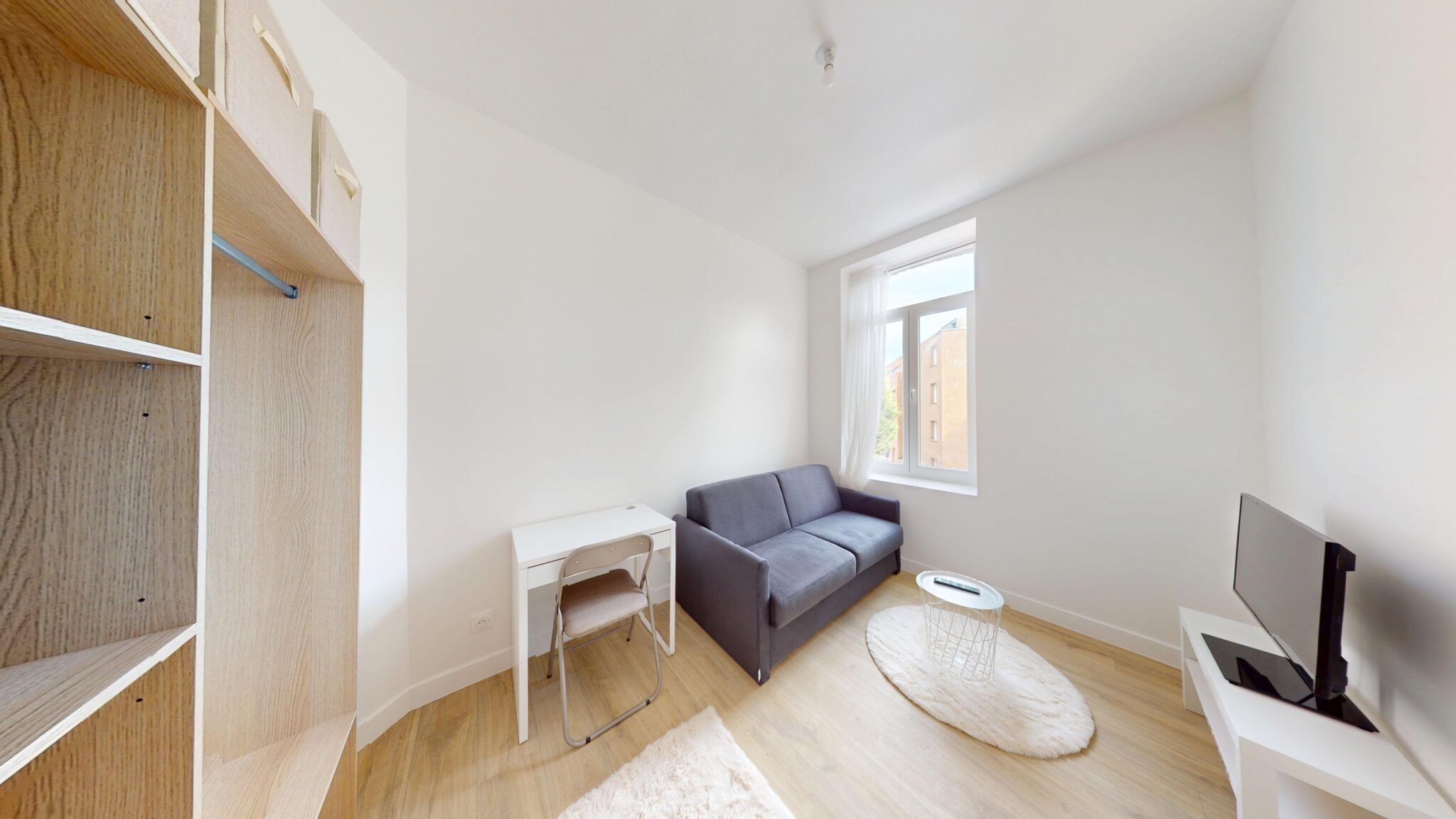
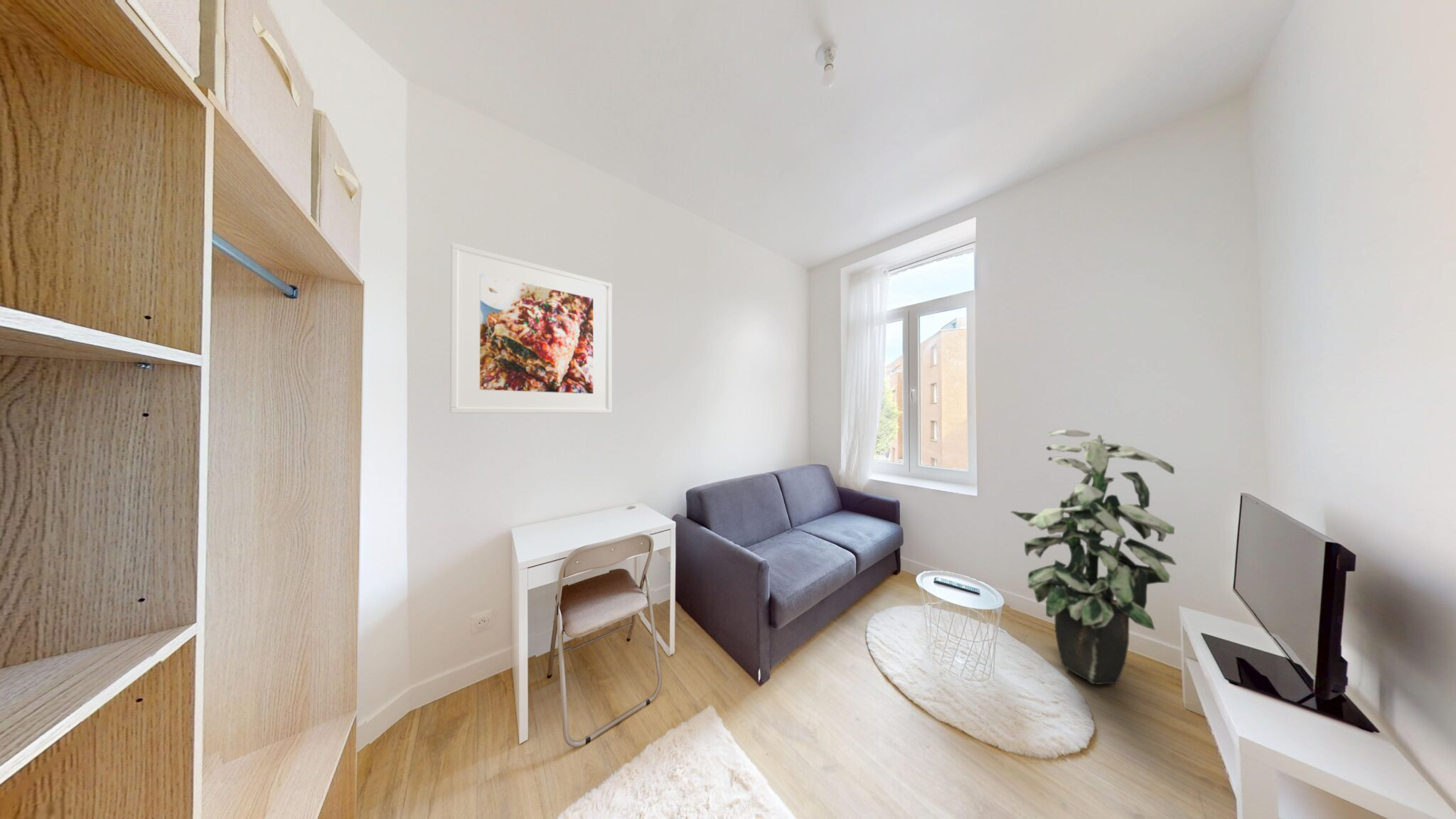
+ indoor plant [1010,429,1177,685]
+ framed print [449,242,613,414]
